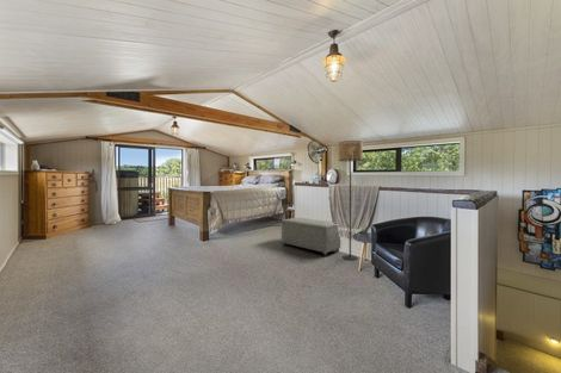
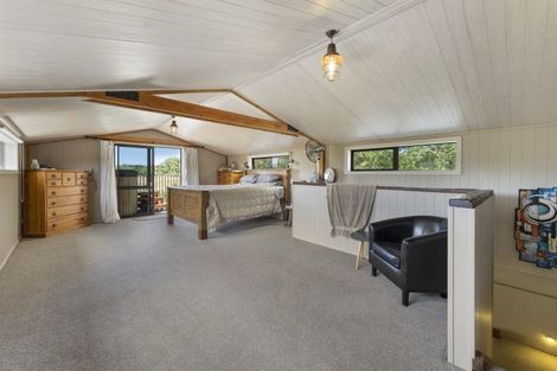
- ottoman [280,217,341,256]
- floor lamp [338,139,364,261]
